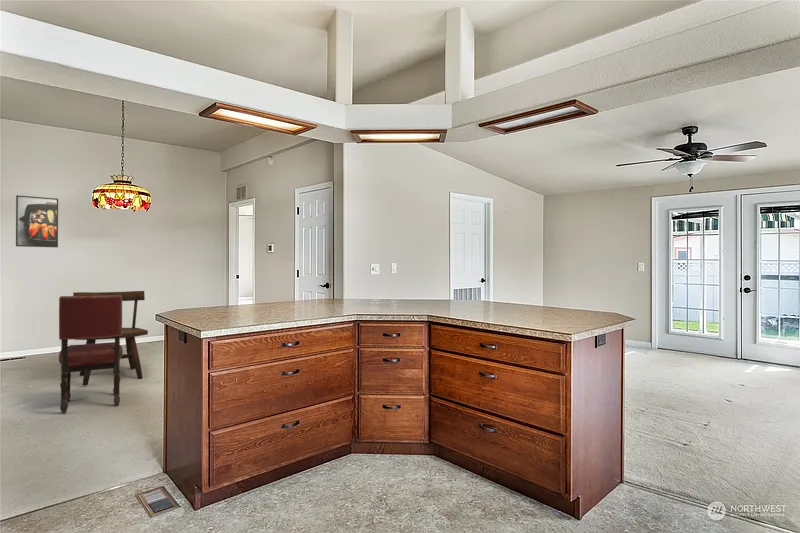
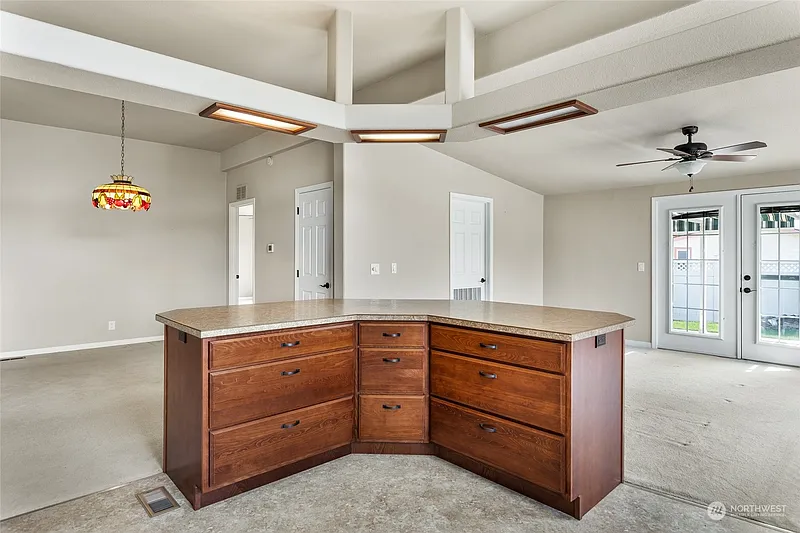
- dining chair [72,290,149,386]
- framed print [15,194,59,248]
- dining chair [58,295,124,414]
